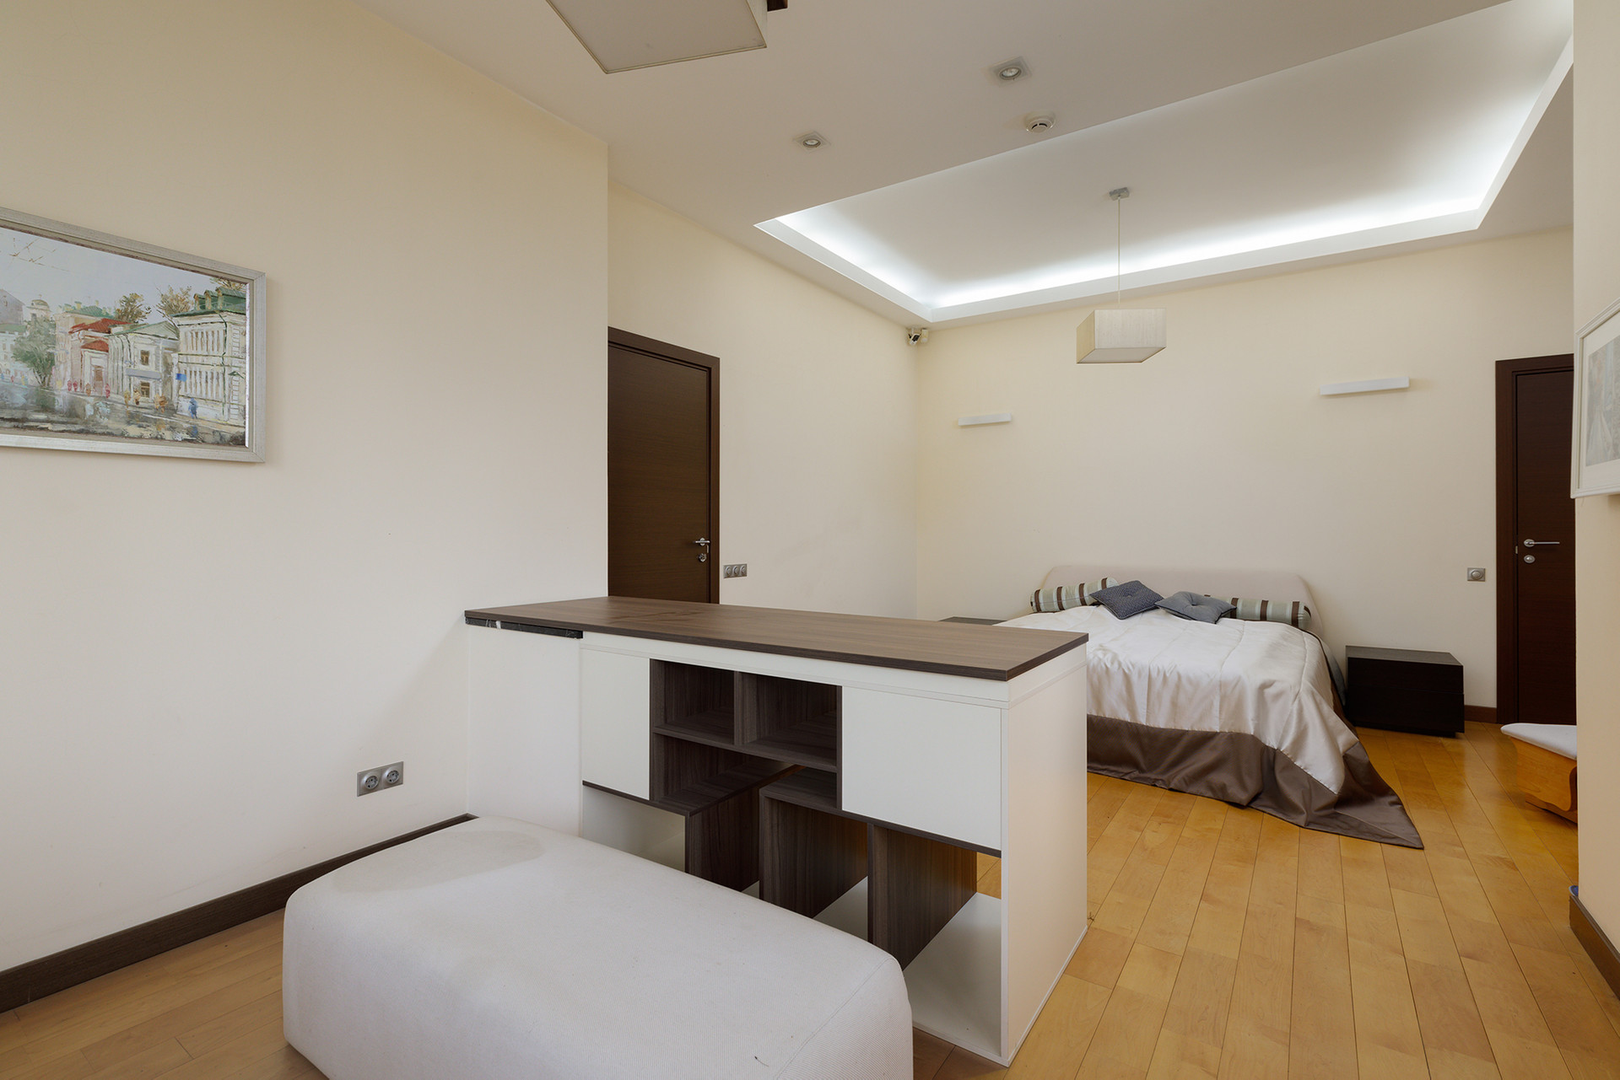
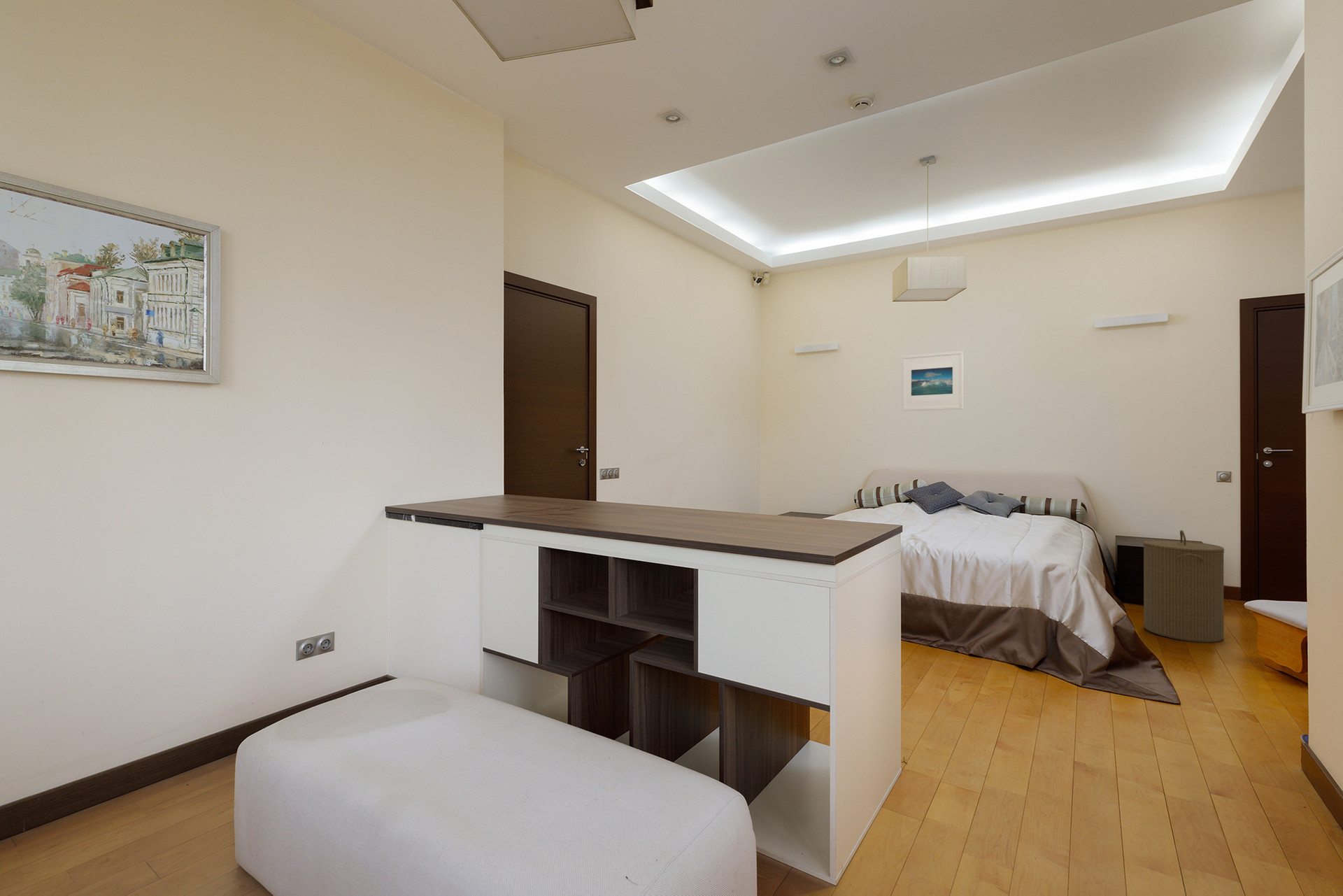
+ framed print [901,350,964,412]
+ laundry hamper [1142,529,1225,643]
